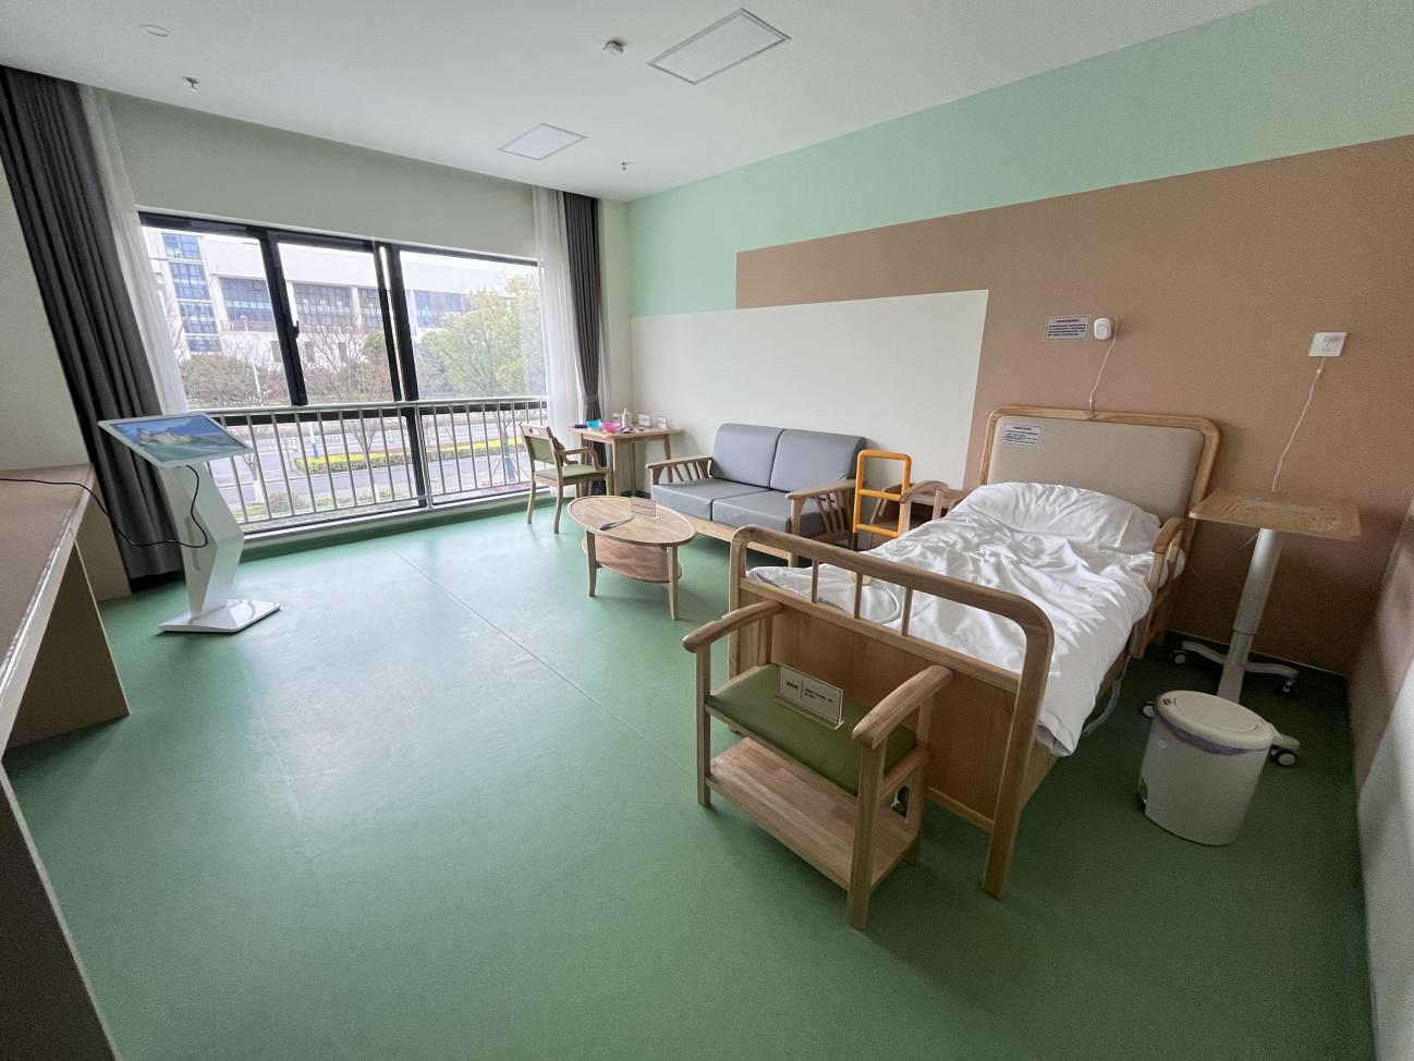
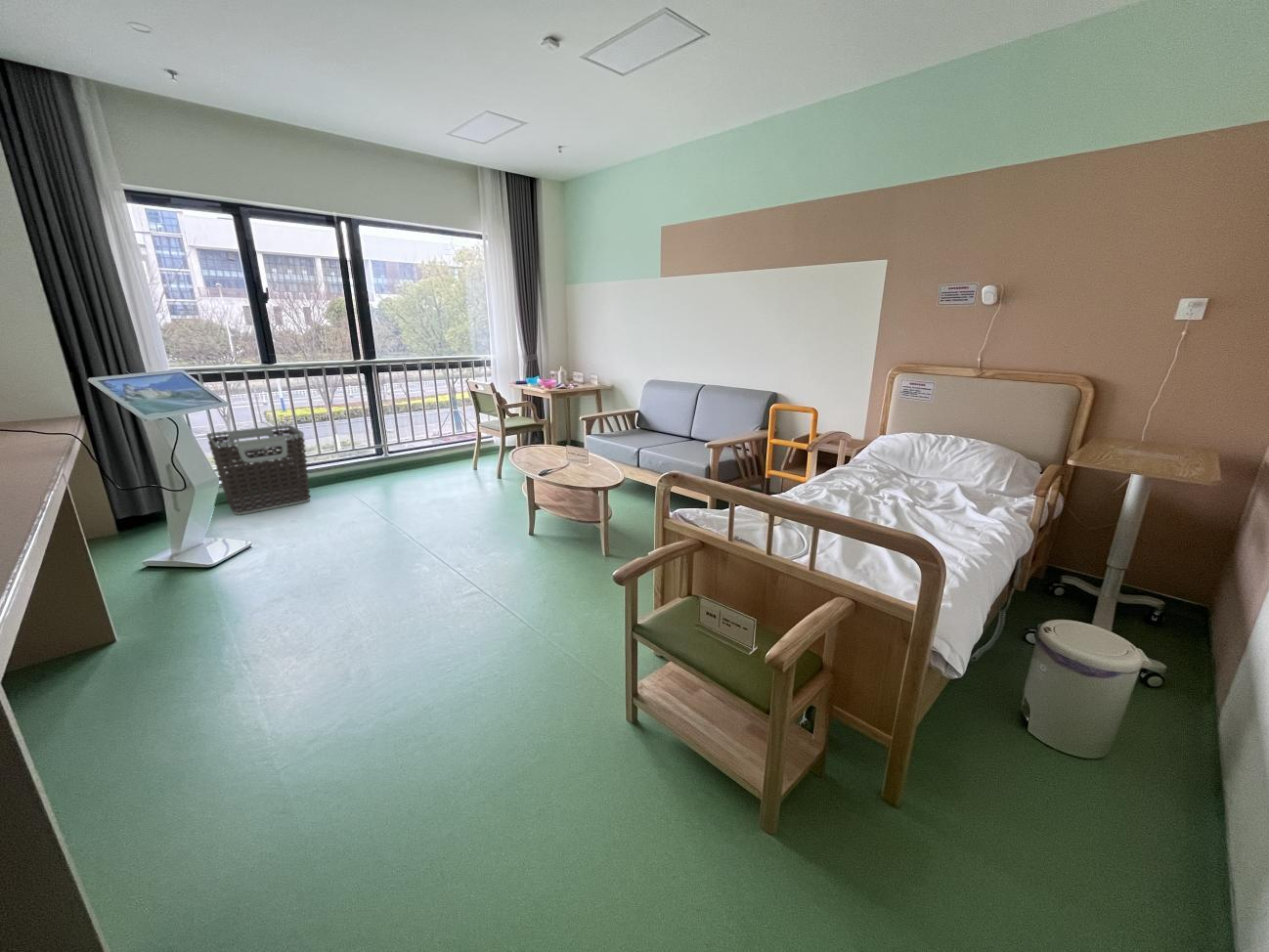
+ clothes hamper [205,424,312,516]
